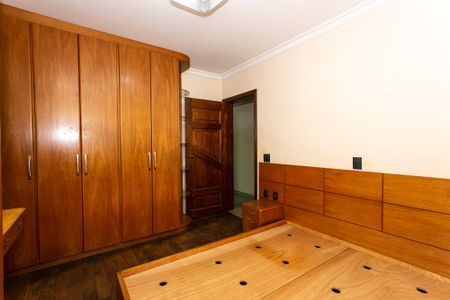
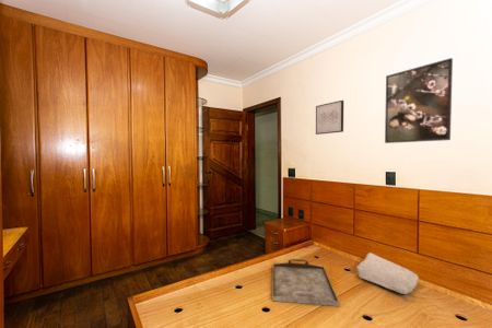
+ soap bar [355,251,420,295]
+ serving tray [271,258,340,307]
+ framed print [384,57,454,144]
+ wall art [315,99,344,136]
